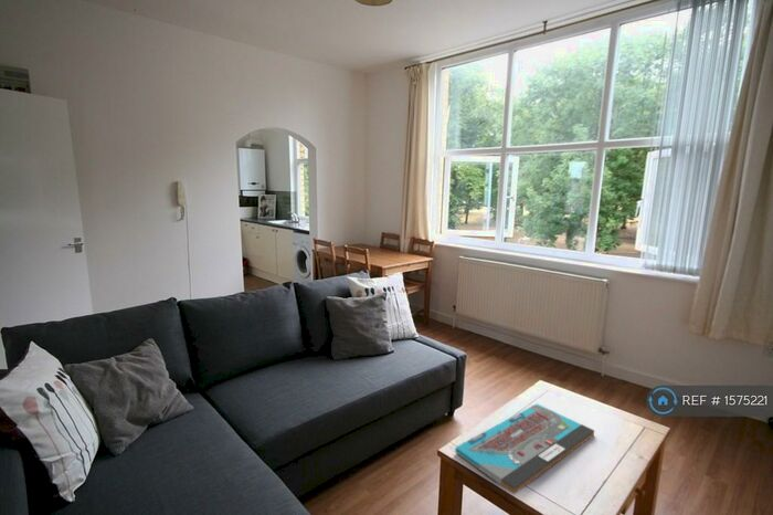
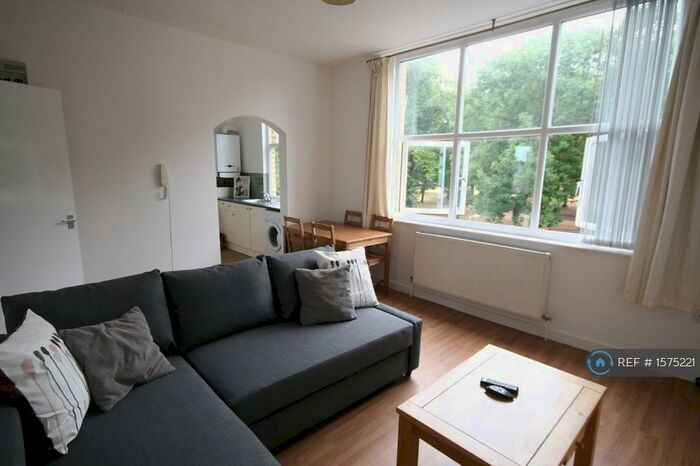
- board game [454,402,595,495]
